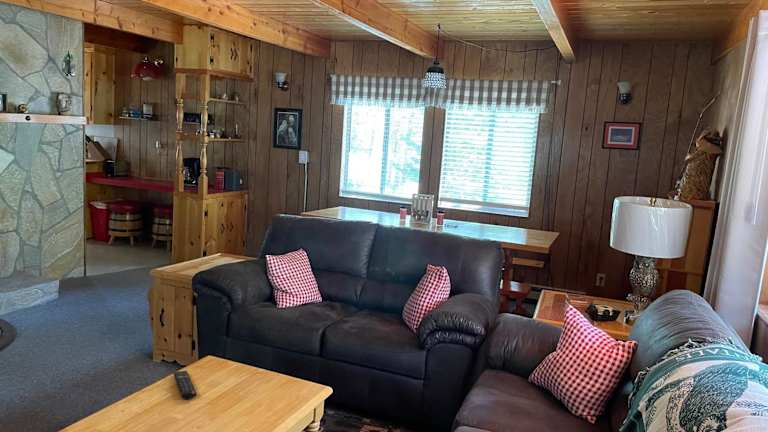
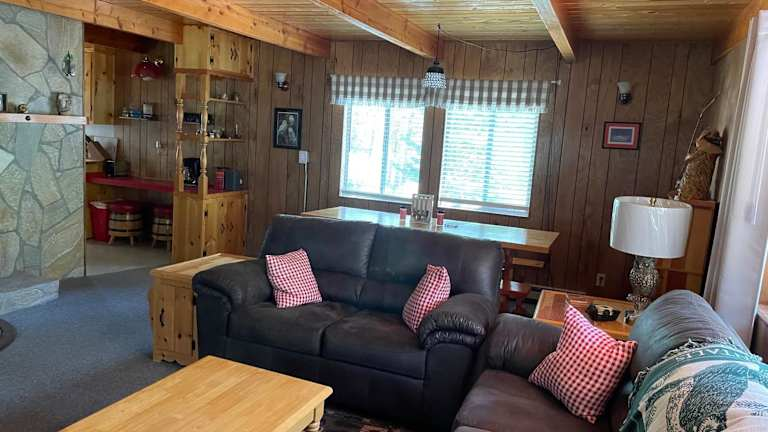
- remote control [172,370,198,400]
